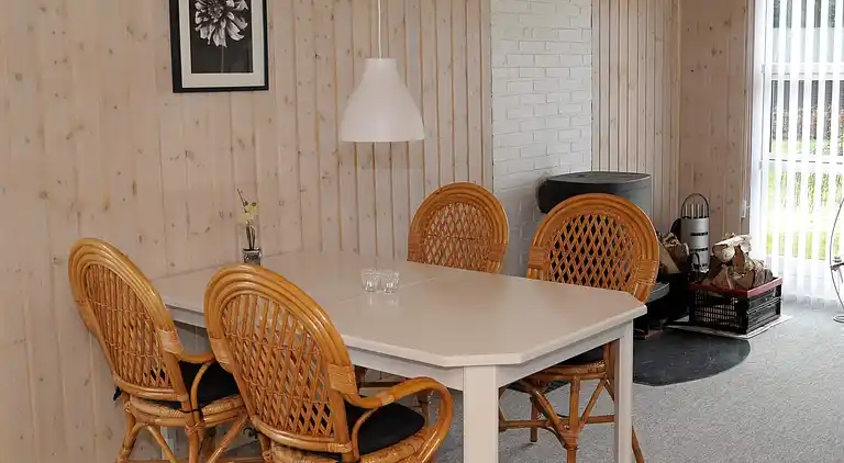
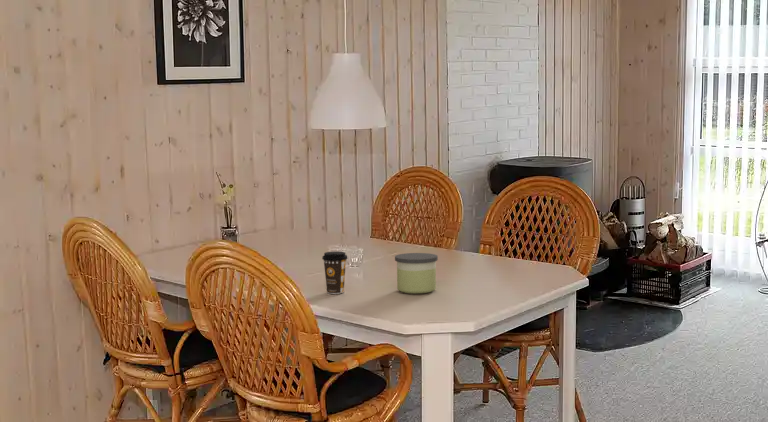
+ coffee cup [321,250,349,295]
+ candle [394,252,439,294]
